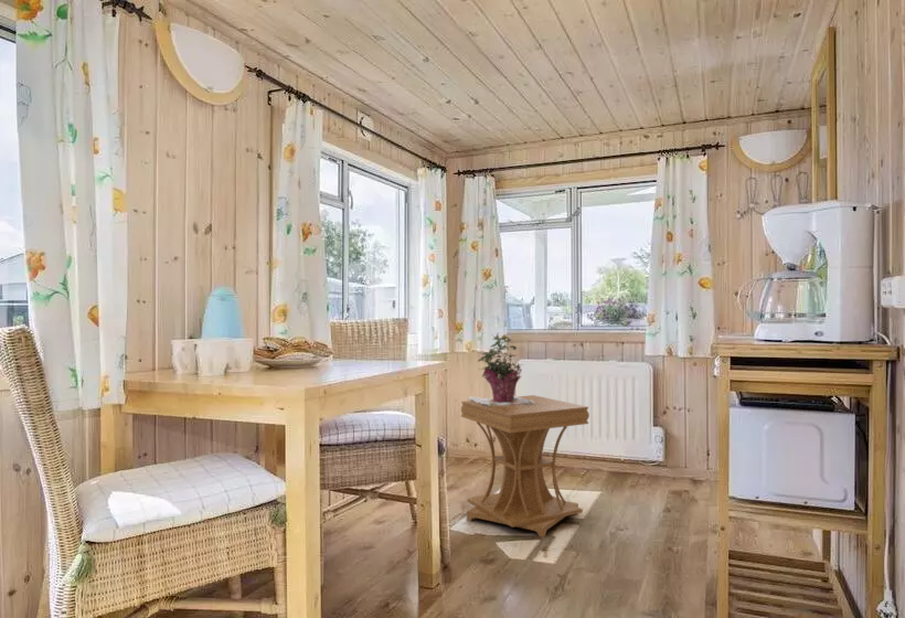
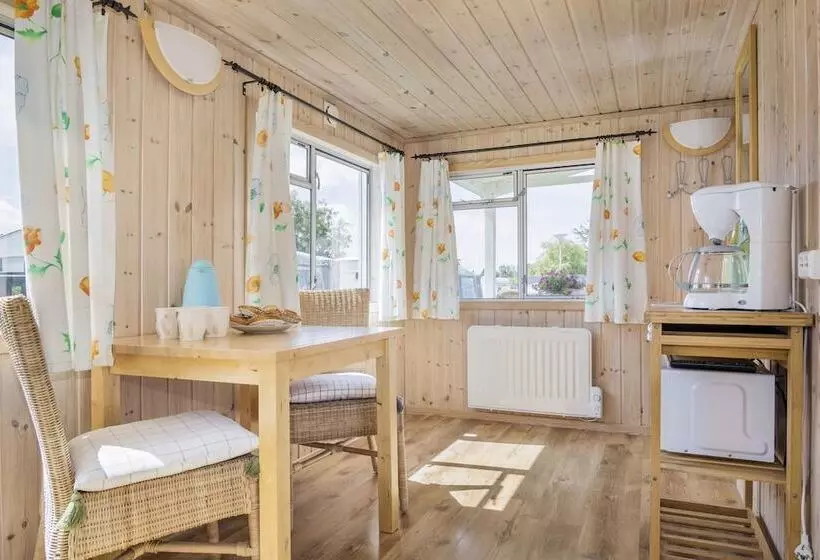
- potted flower [467,331,535,406]
- side table [460,394,590,539]
